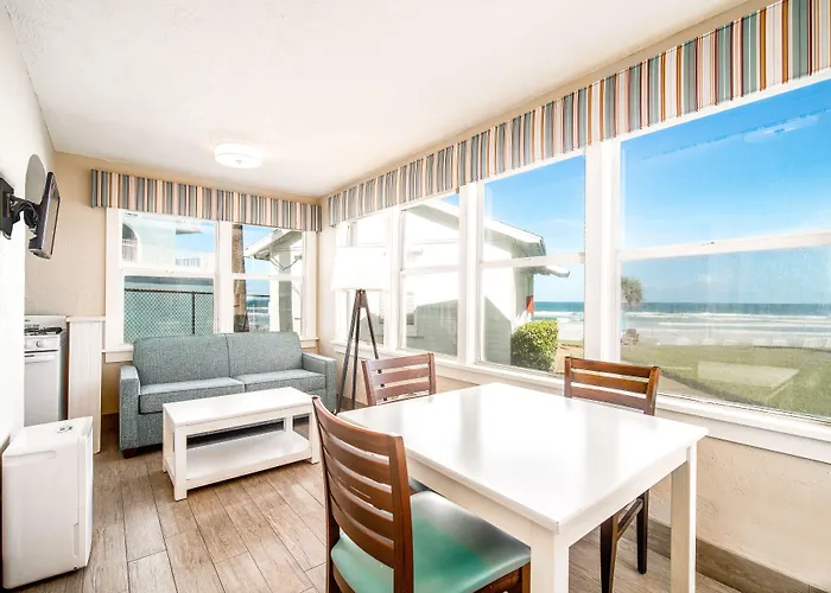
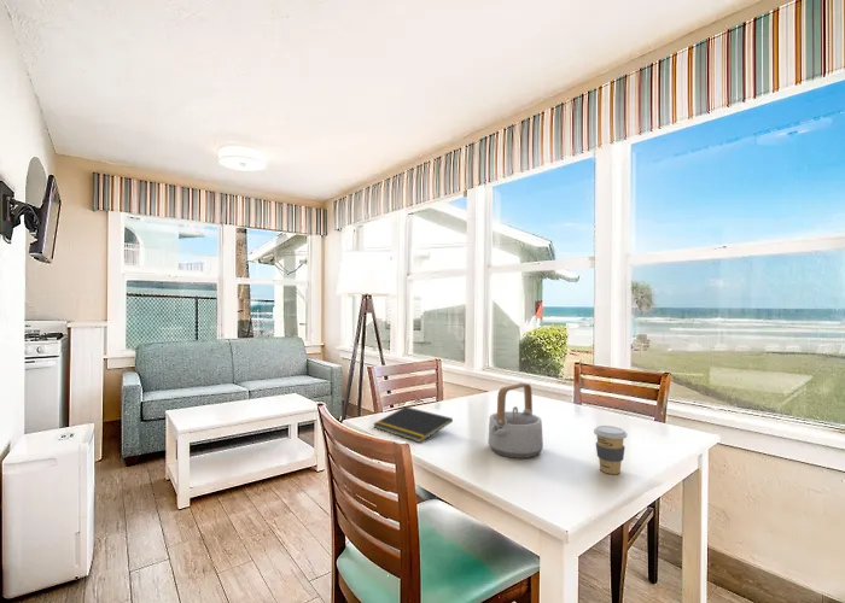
+ teapot [486,381,544,459]
+ coffee cup [593,425,628,475]
+ notepad [372,405,454,444]
